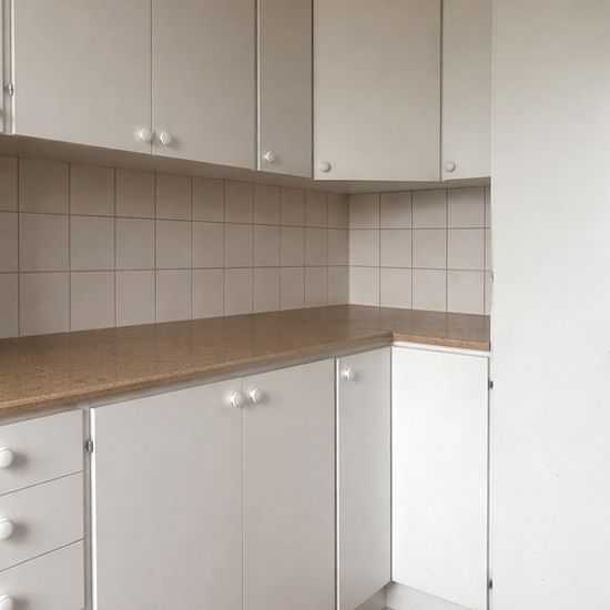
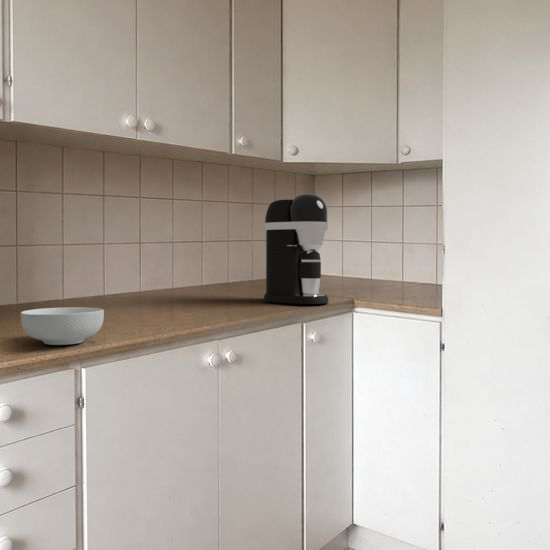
+ cereal bowl [20,306,105,346]
+ coffee maker [262,193,329,305]
